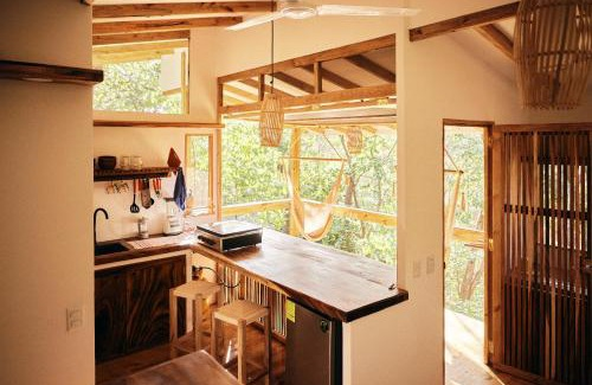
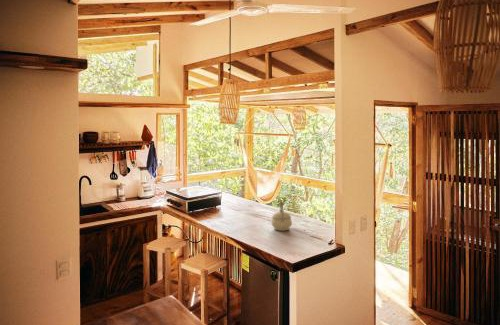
+ kettle [270,200,293,231]
